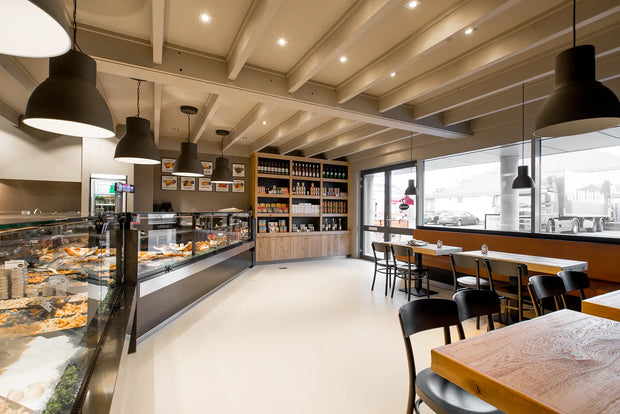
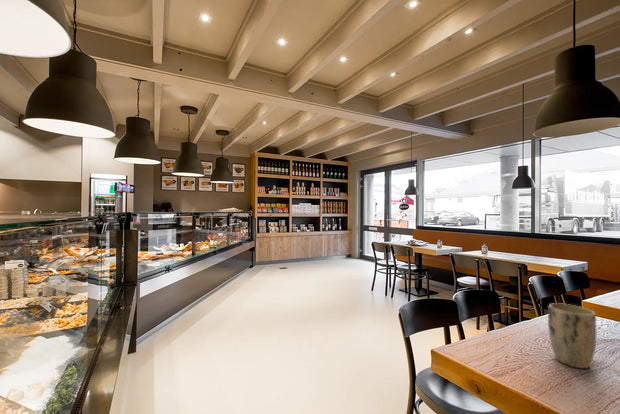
+ plant pot [547,302,597,369]
